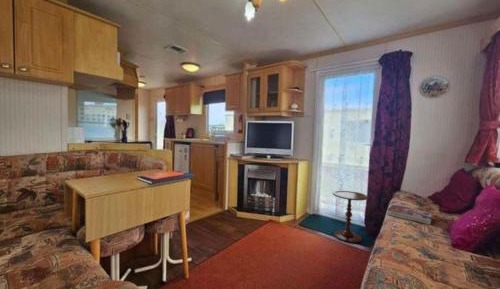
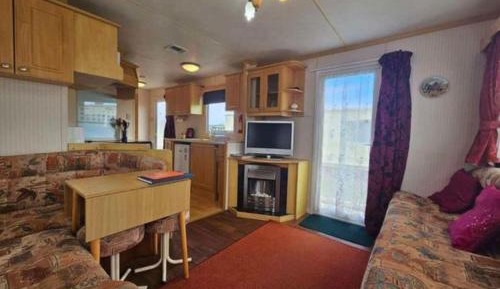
- side table [332,189,369,244]
- textbook [386,204,434,225]
